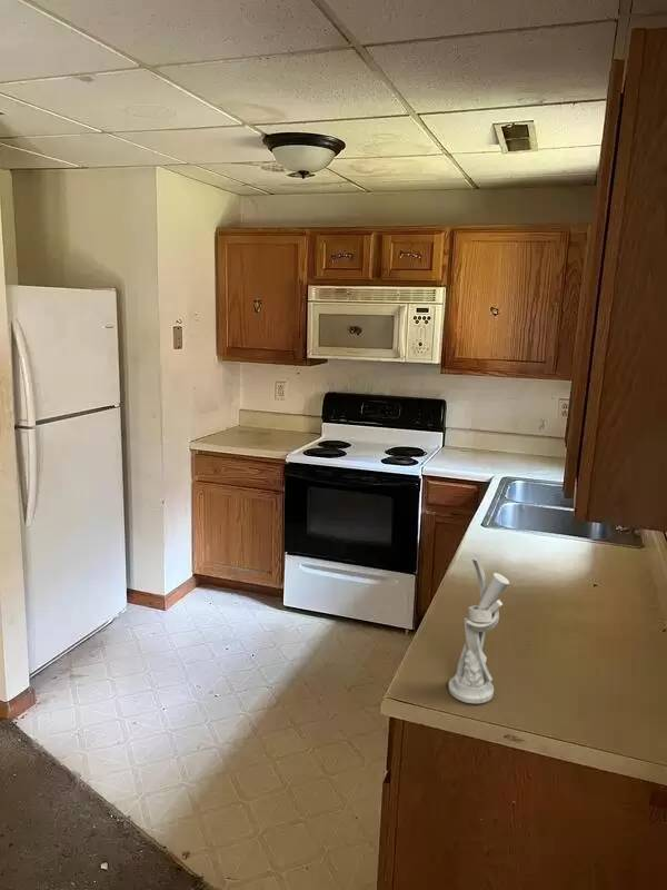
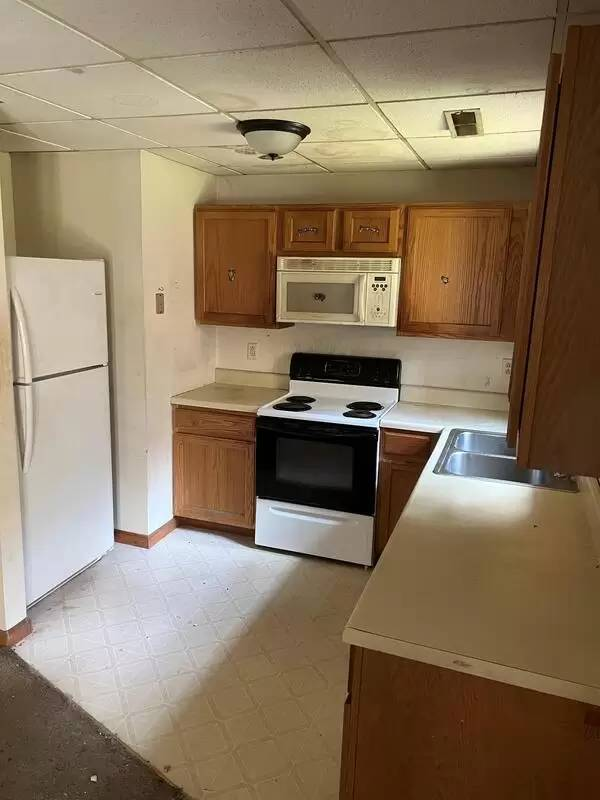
- utensil holder [447,554,510,704]
